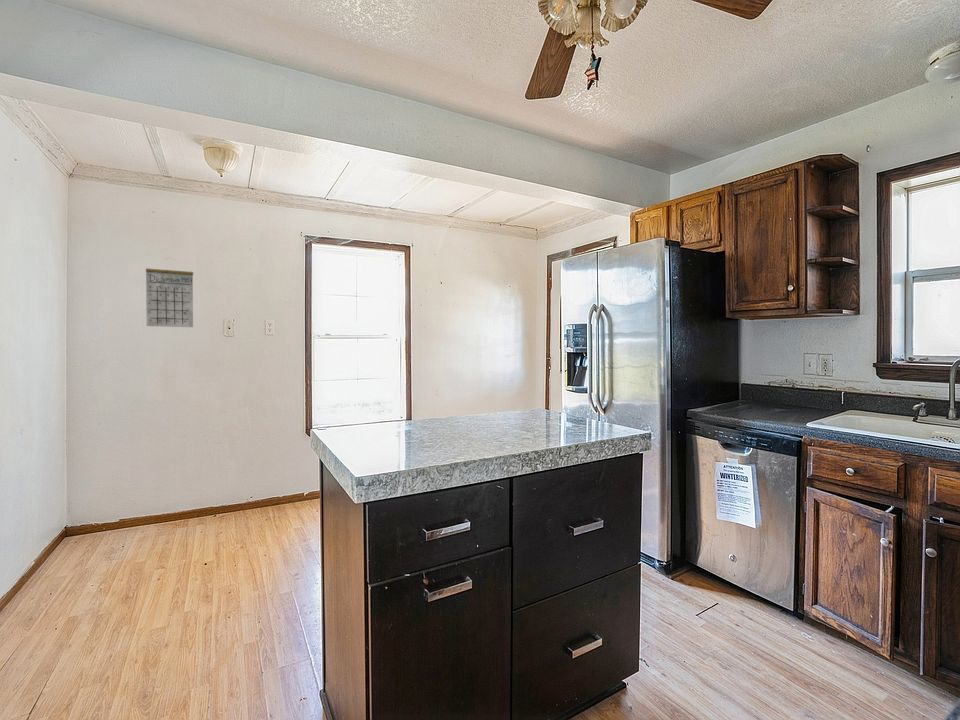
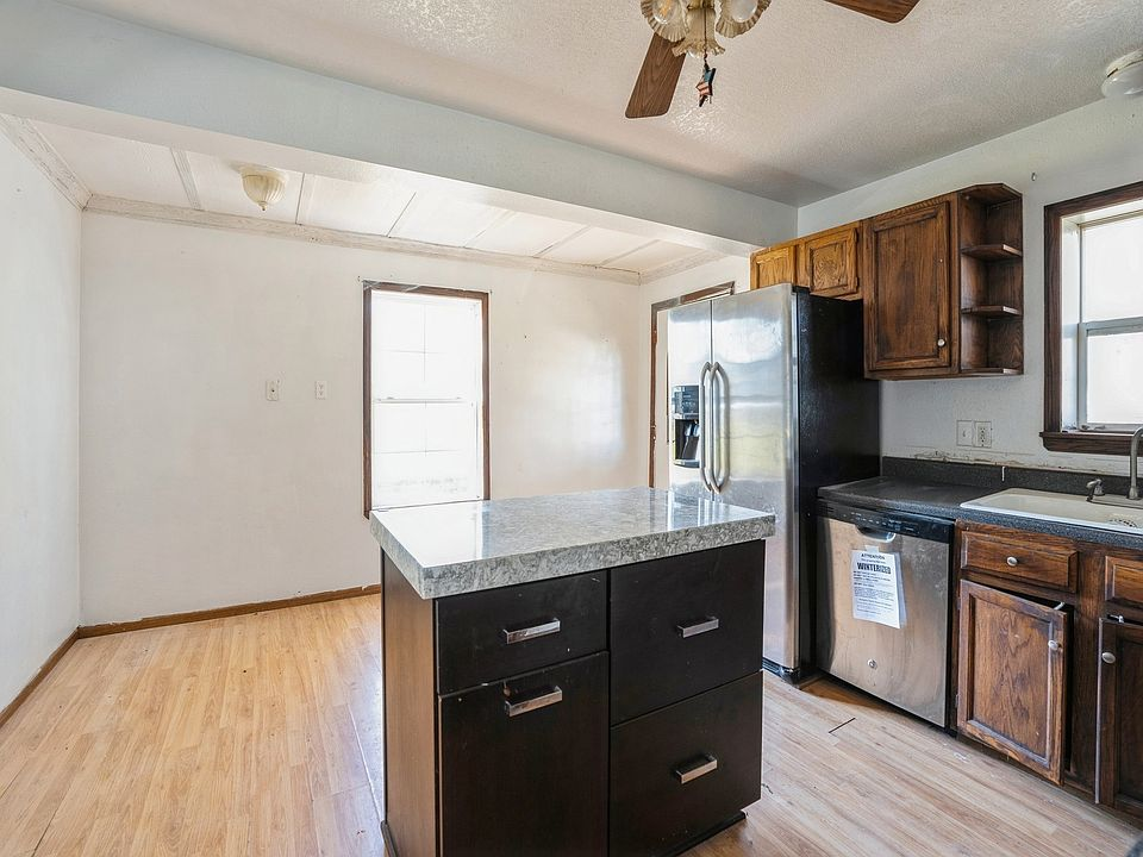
- calendar [145,256,194,328]
